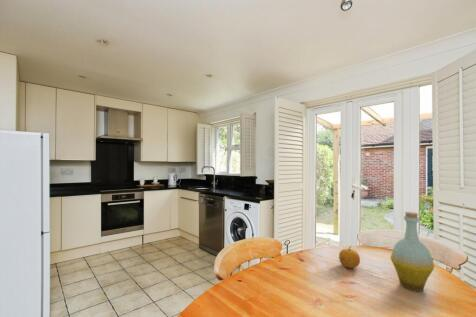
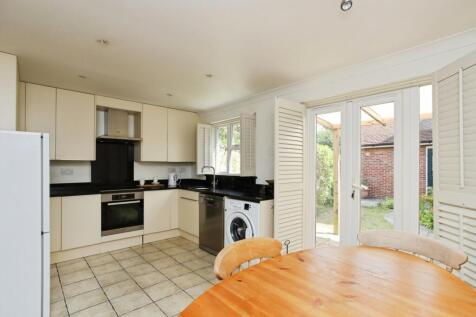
- bottle [390,211,435,292]
- fruit [338,245,361,269]
